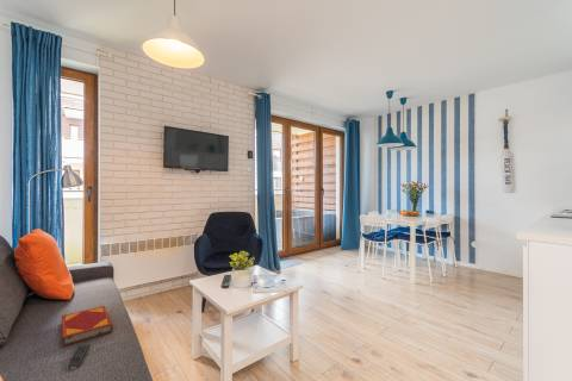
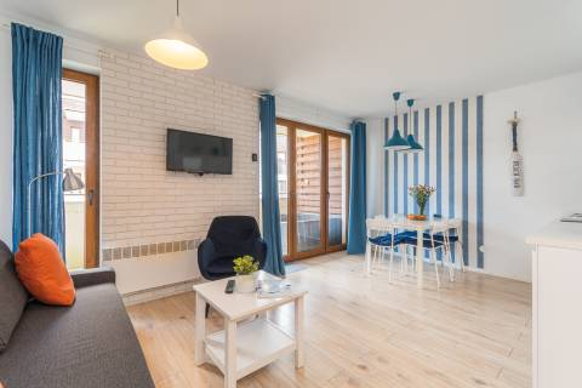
- remote control [67,343,91,370]
- hardback book [61,305,114,348]
